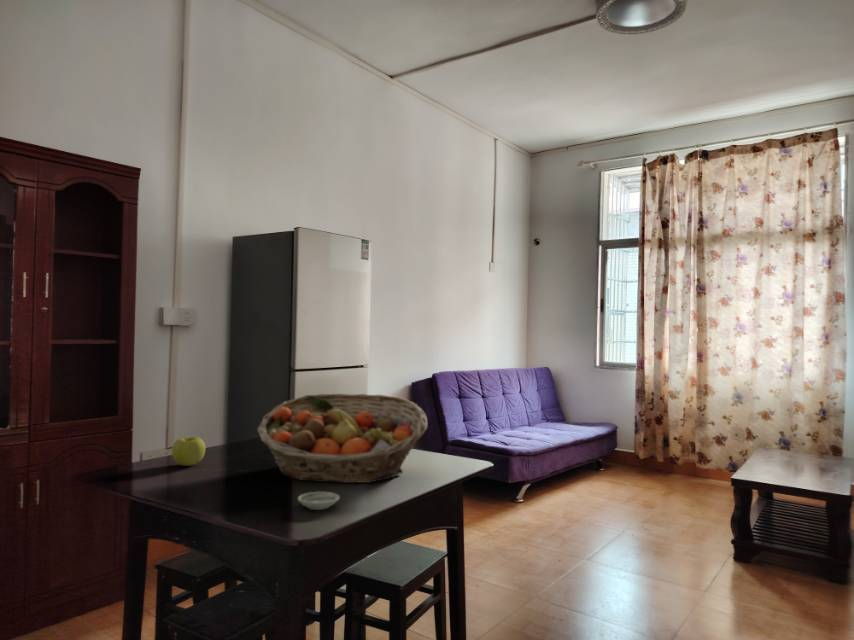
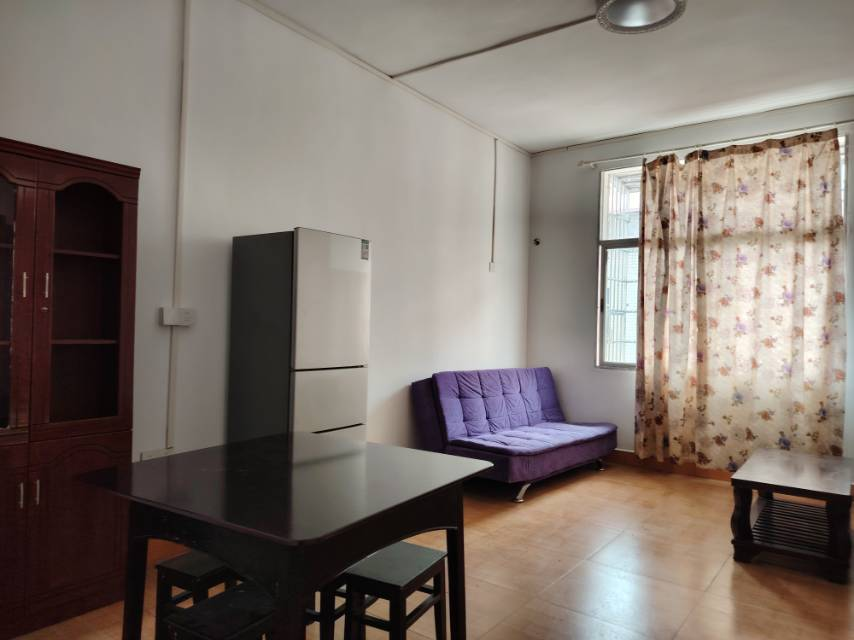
- saucer [297,491,341,511]
- apple [171,436,206,467]
- fruit basket [256,393,428,484]
